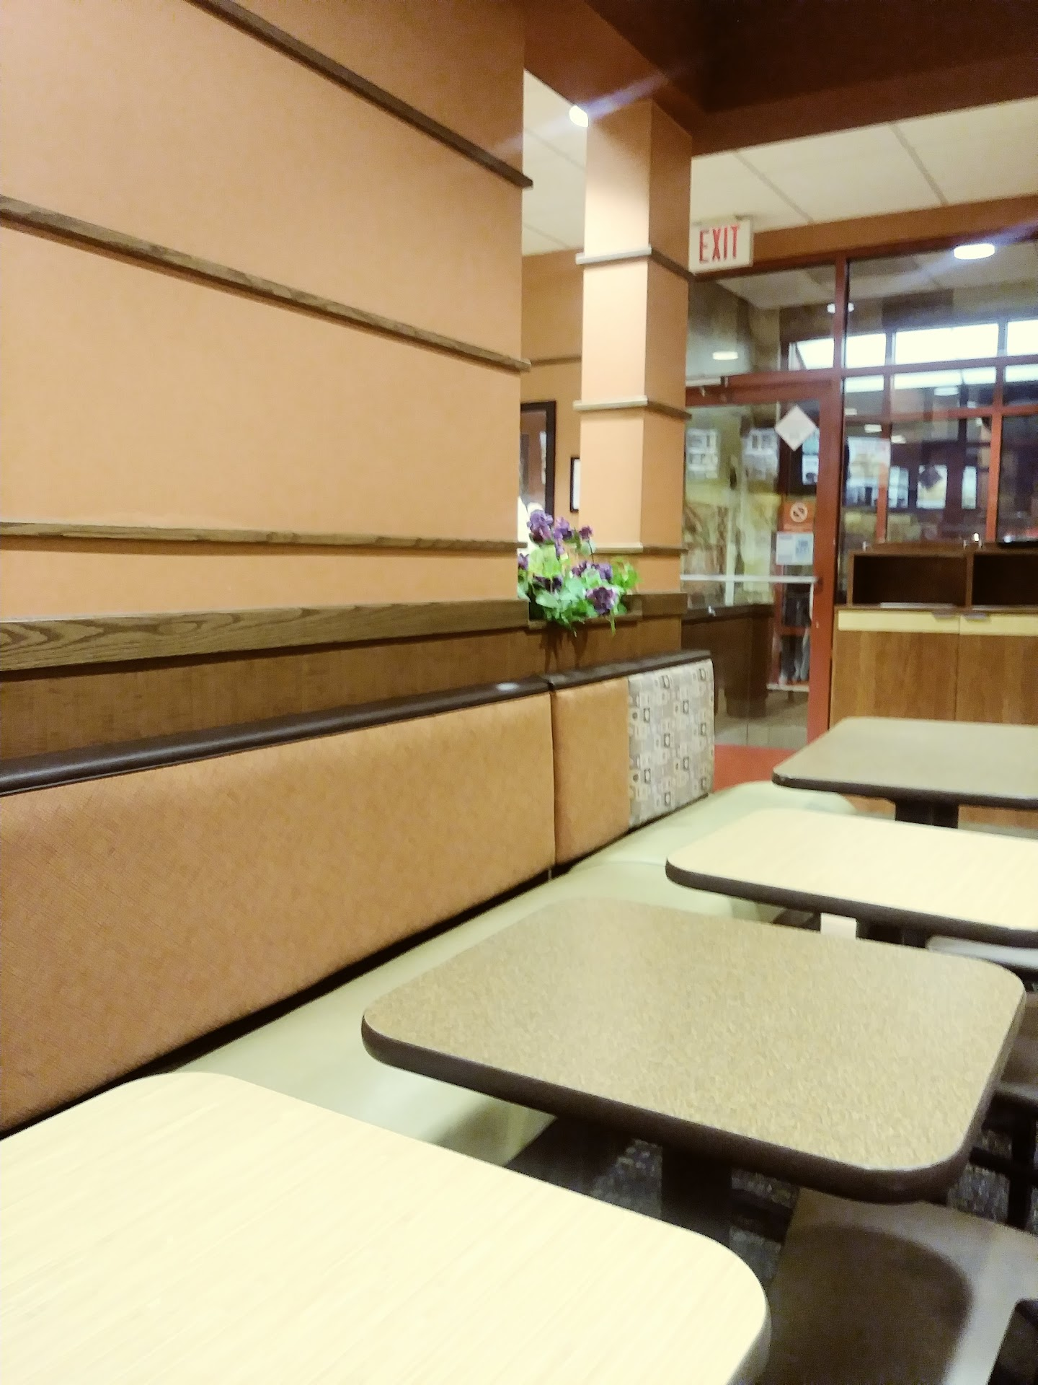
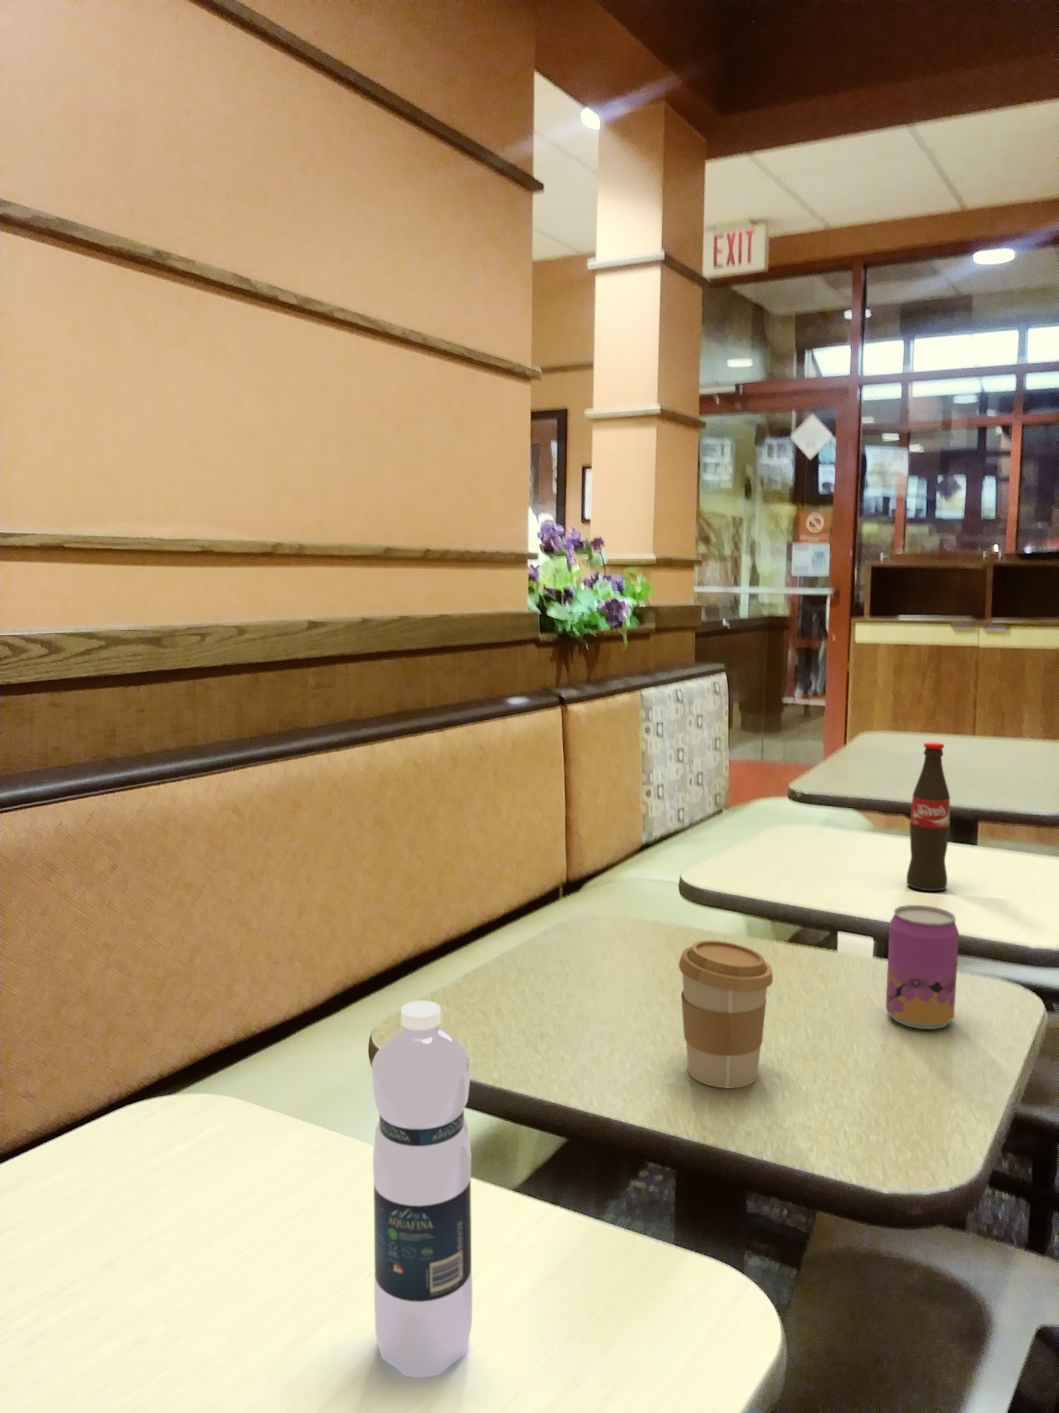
+ water bottle [370,1000,473,1379]
+ coffee cup [679,940,773,1089]
+ beer can [885,905,960,1029]
+ pop [905,741,951,892]
